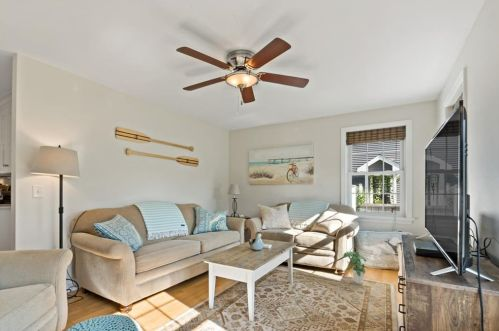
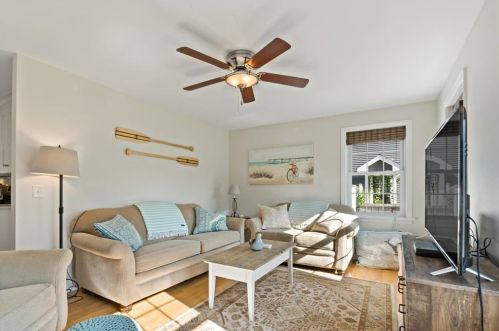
- potted plant [342,250,367,285]
